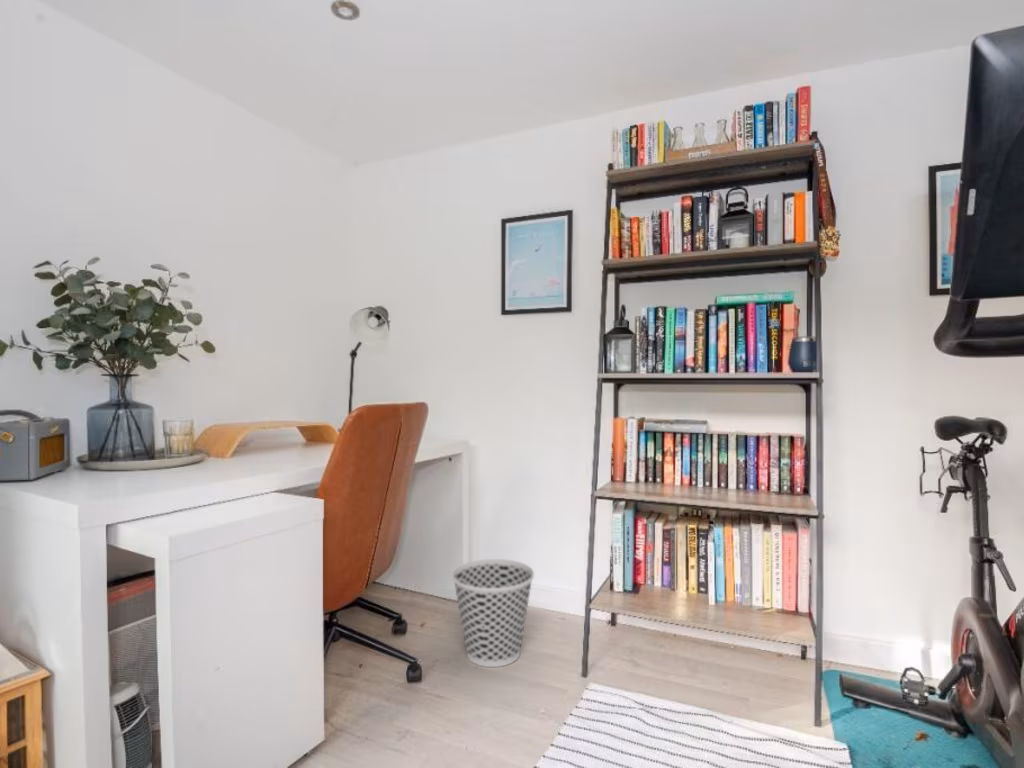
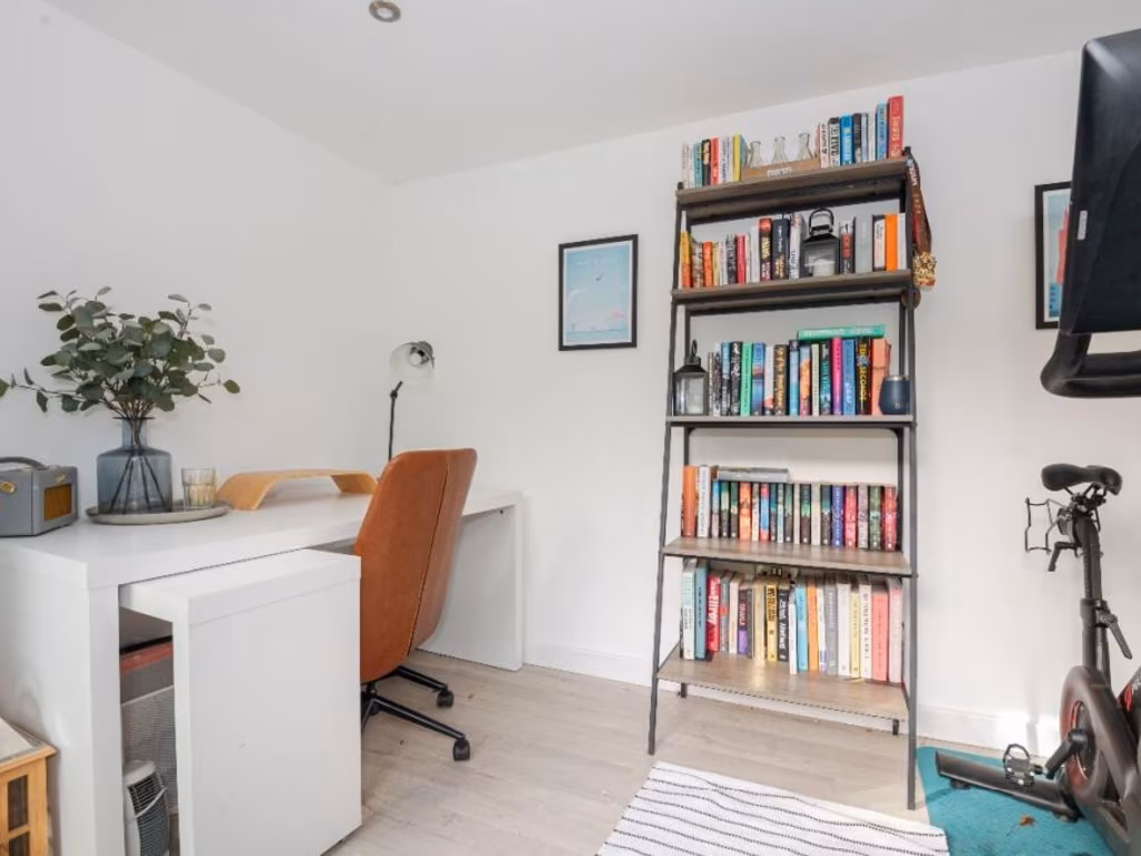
- wastebasket [451,558,535,668]
